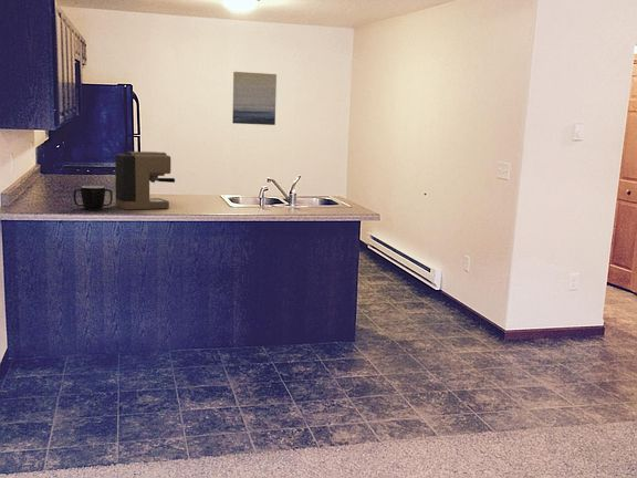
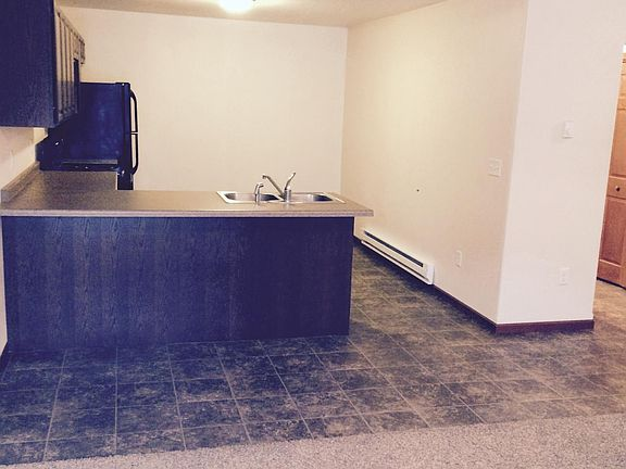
- coffee maker [115,150,176,210]
- wall art [231,71,278,126]
- mug [73,185,114,211]
